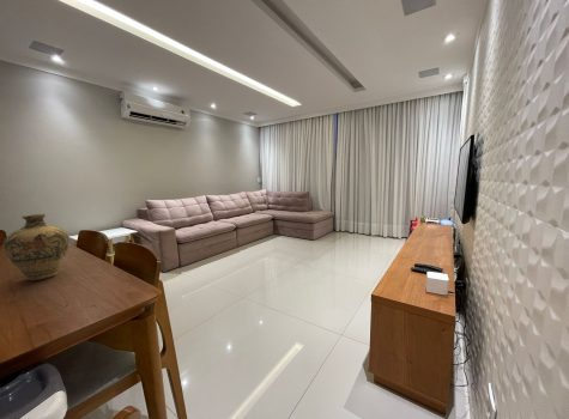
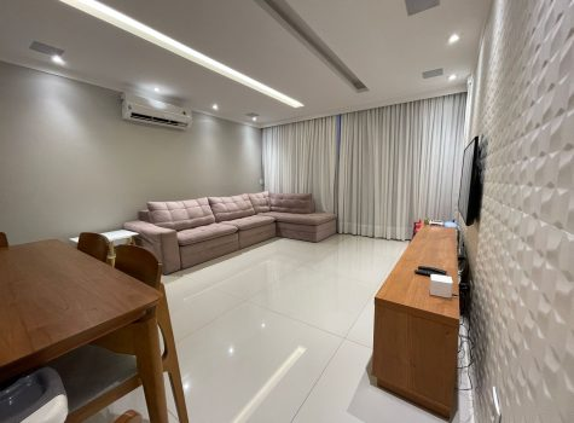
- jug [1,213,71,281]
